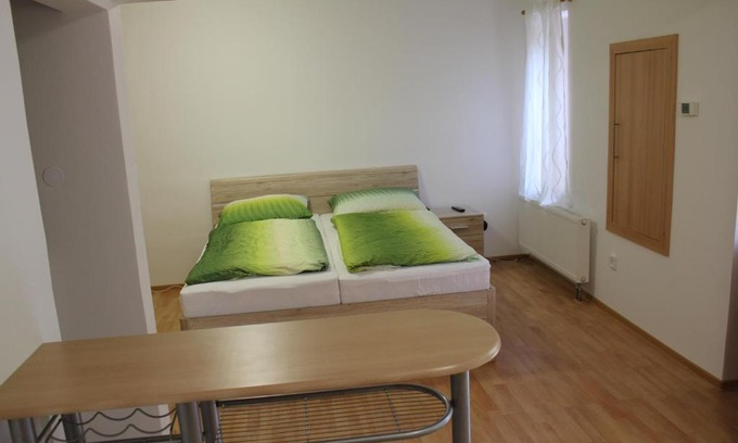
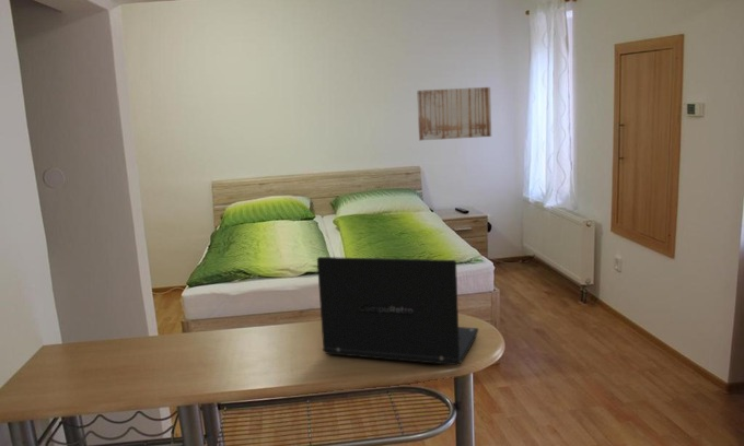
+ wall art [416,86,492,141]
+ laptop [316,256,479,366]
